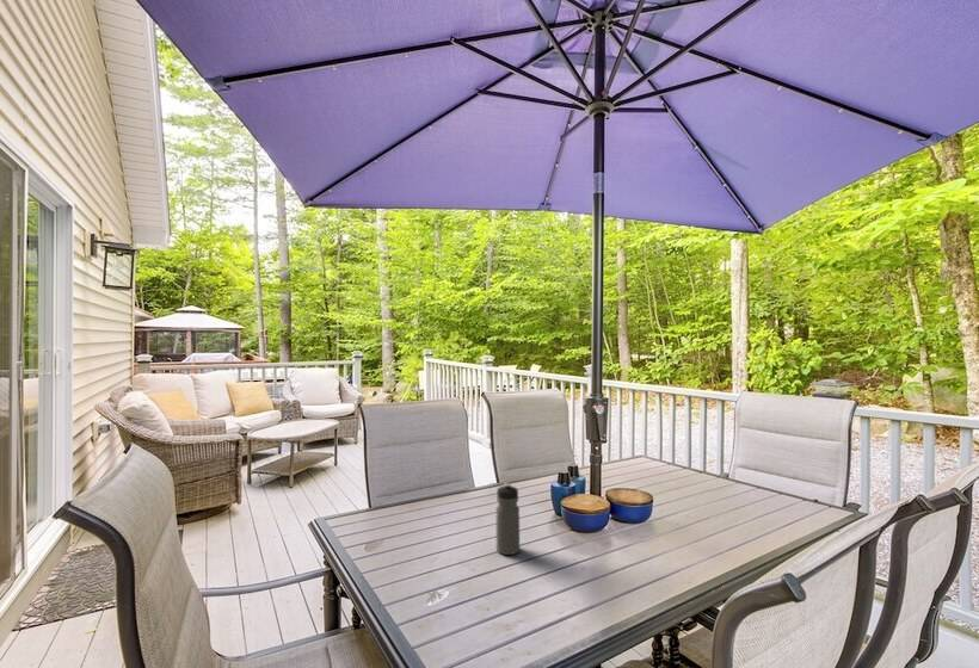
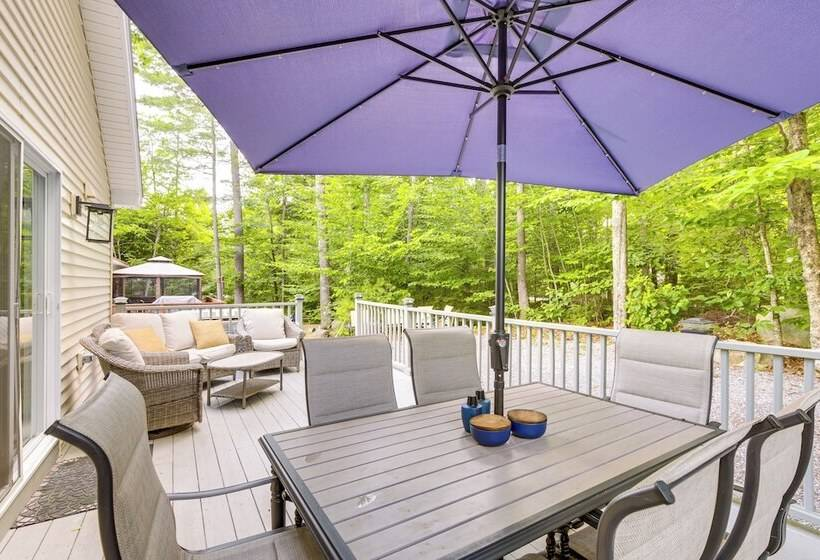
- water bottle [494,482,521,556]
